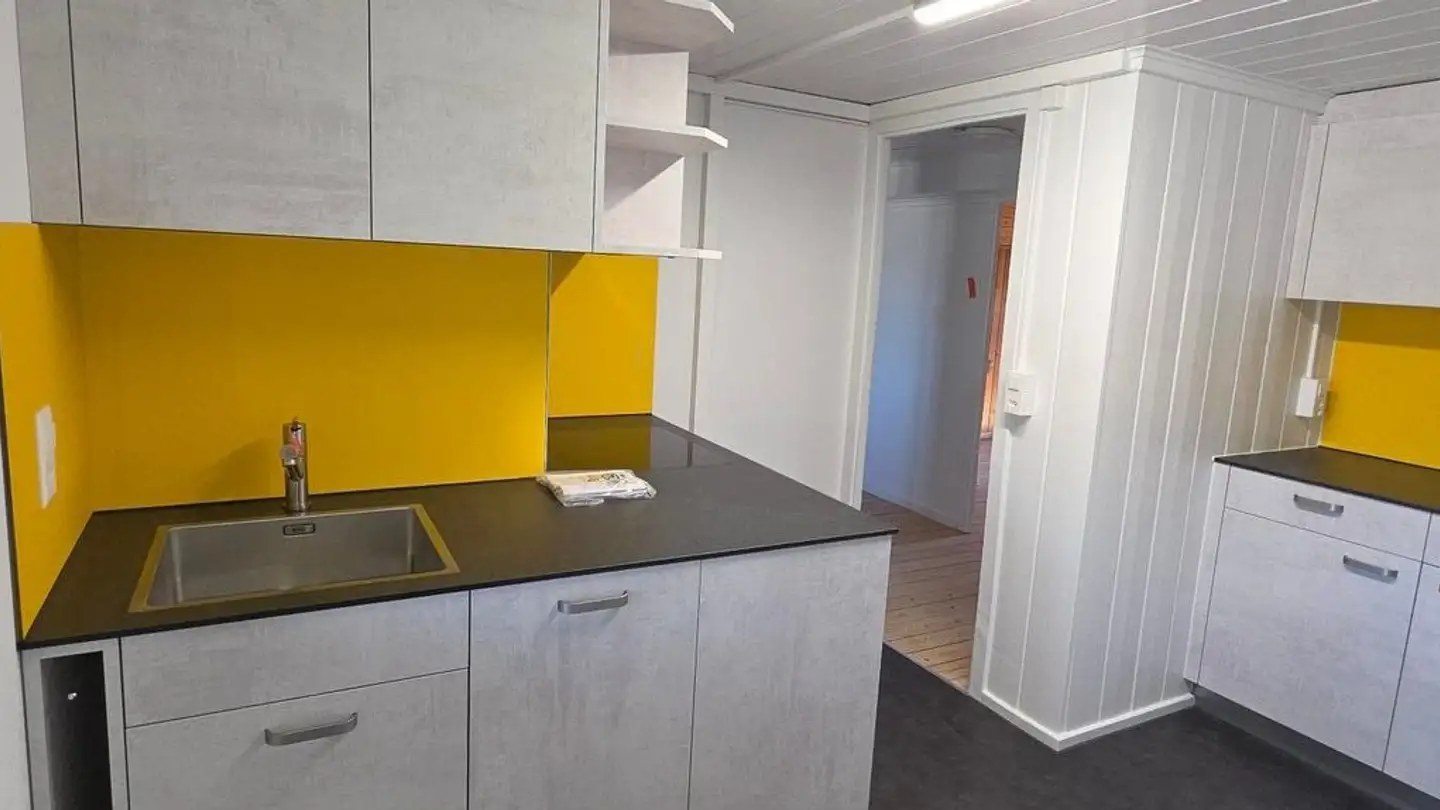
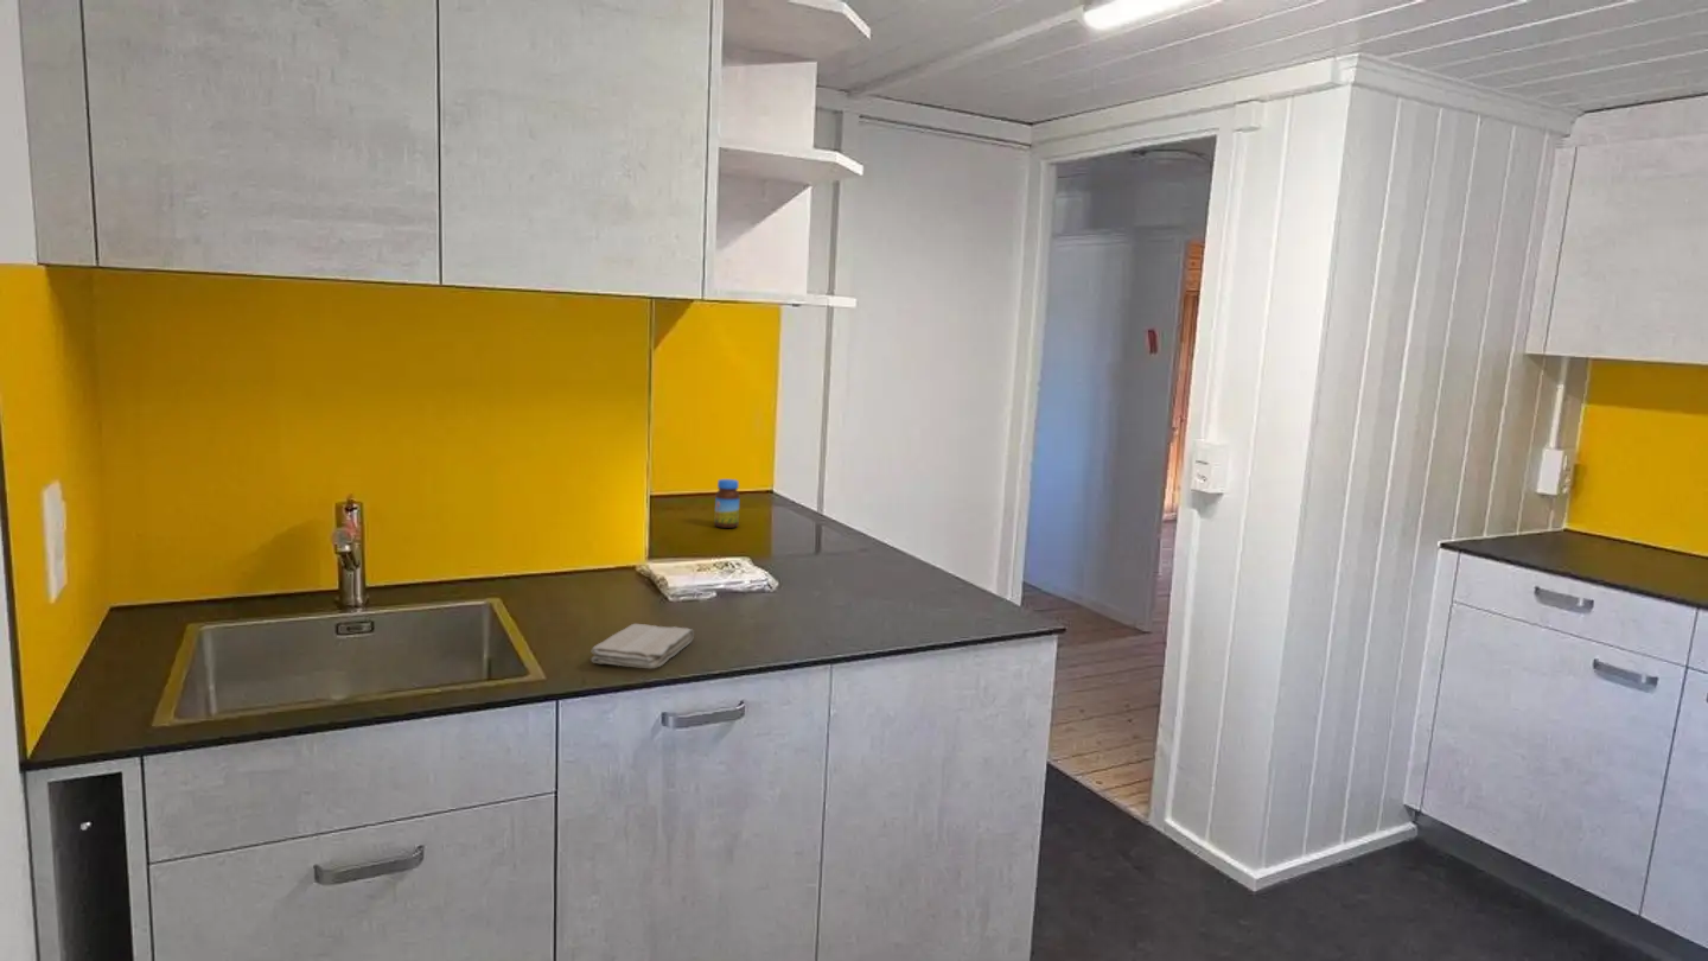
+ washcloth [589,623,695,669]
+ jar [713,478,741,529]
